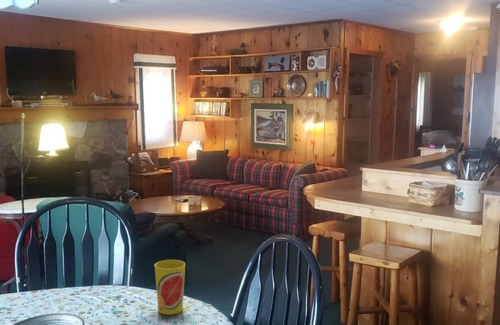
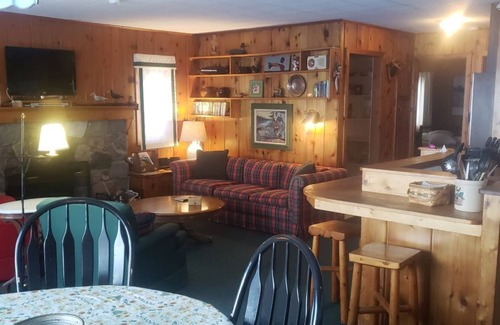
- cup [154,259,186,316]
